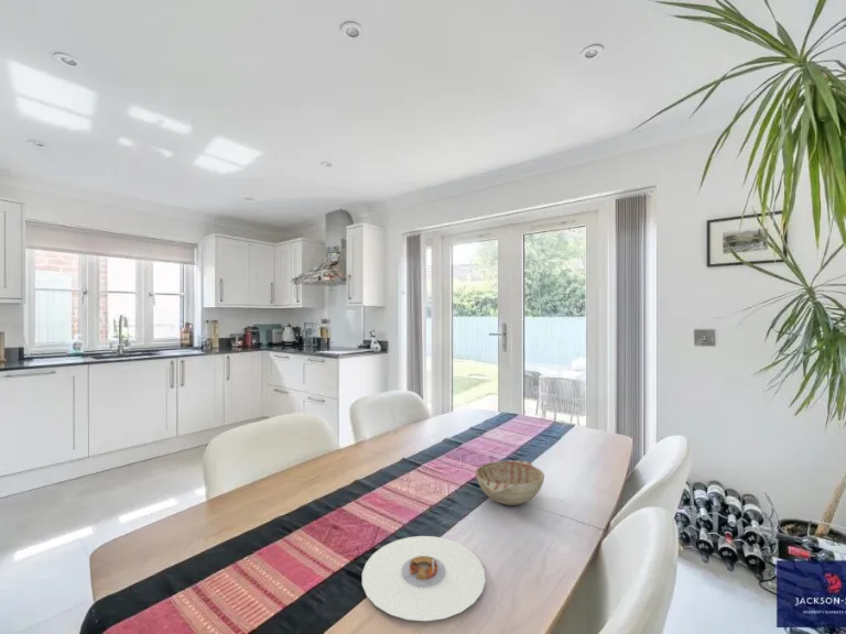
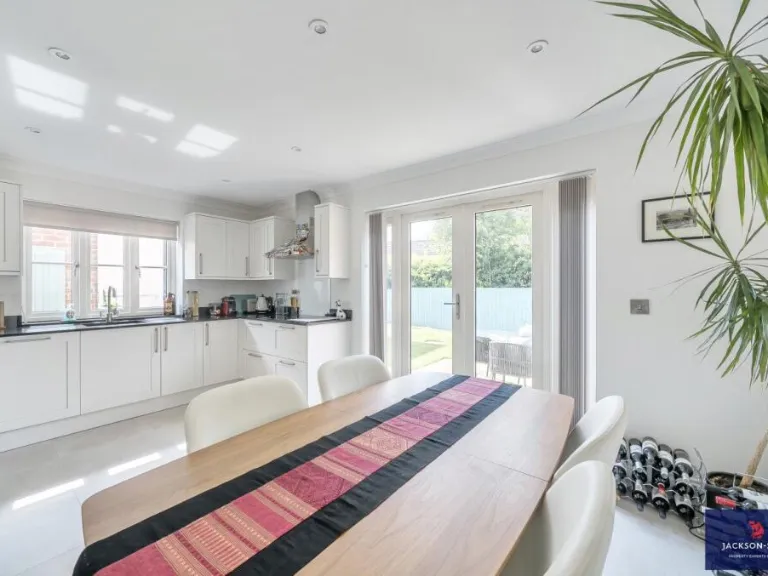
- decorative bowl [475,459,545,506]
- plate [361,535,487,622]
